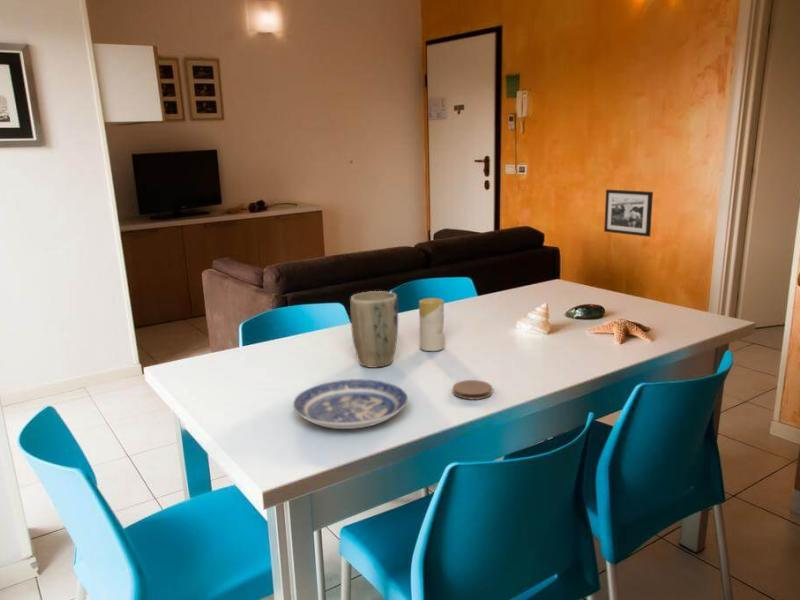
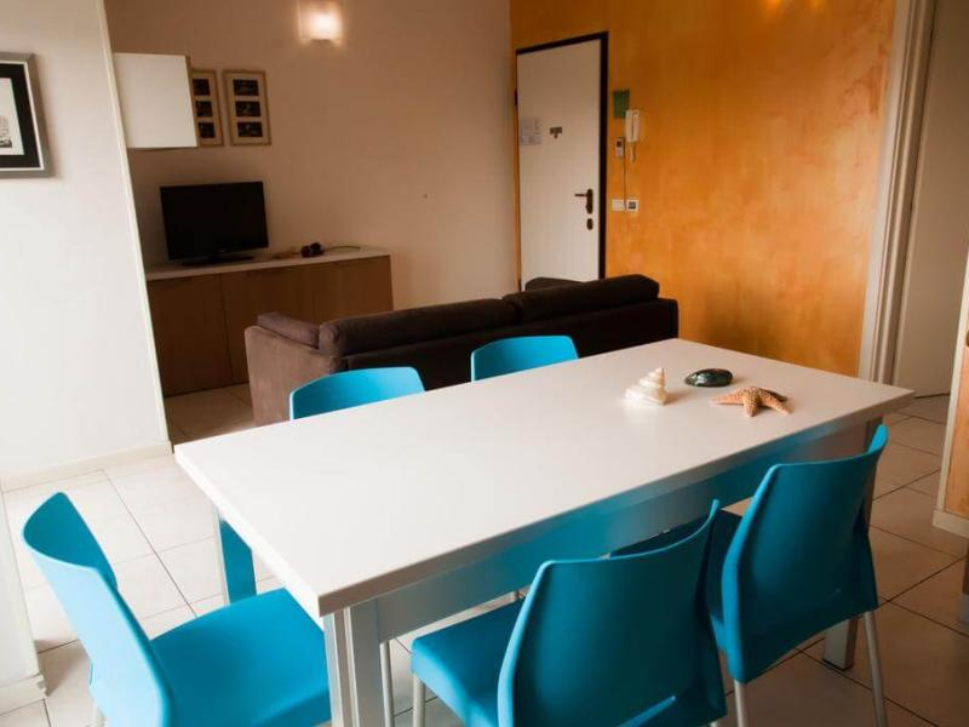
- coaster [452,379,493,401]
- candle [418,297,446,352]
- picture frame [603,189,654,238]
- plate [292,378,409,430]
- plant pot [349,290,399,369]
